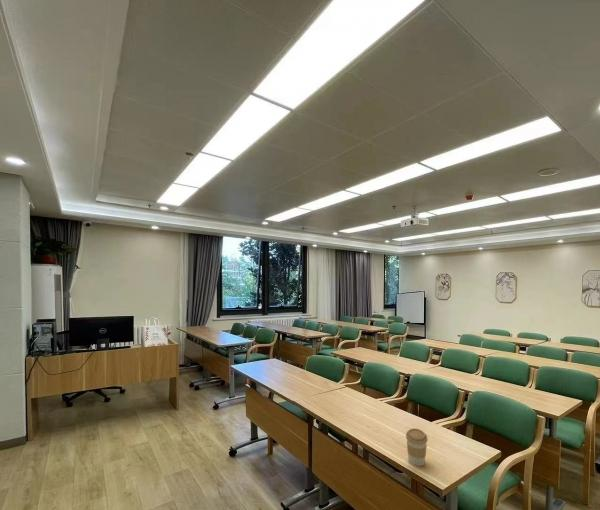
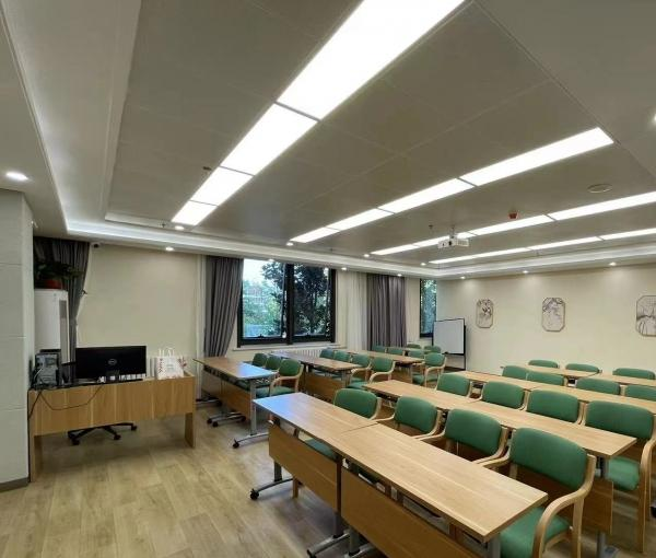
- coffee cup [405,427,429,467]
